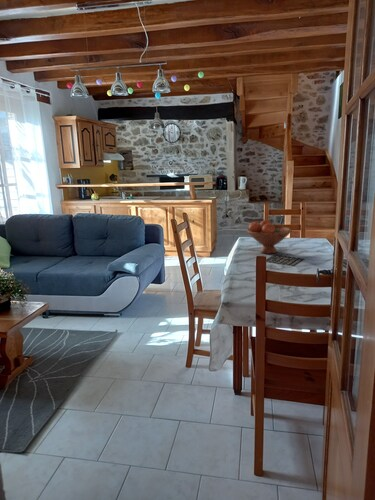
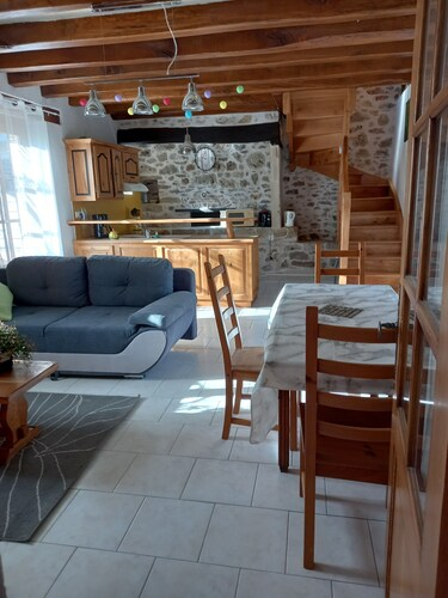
- fruit bowl [246,219,292,255]
